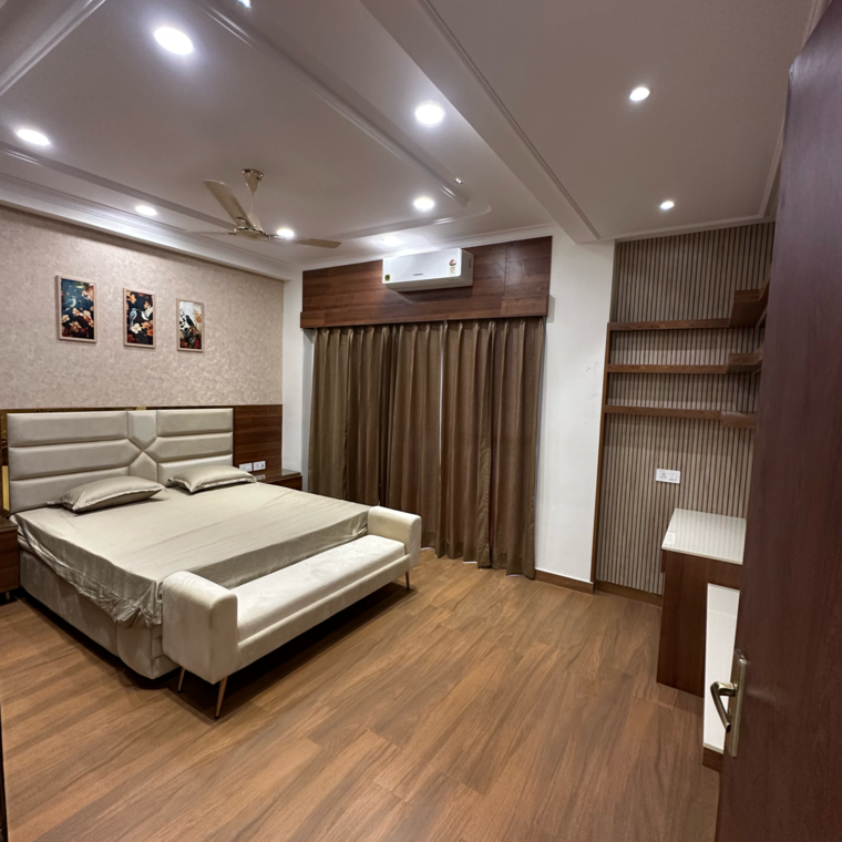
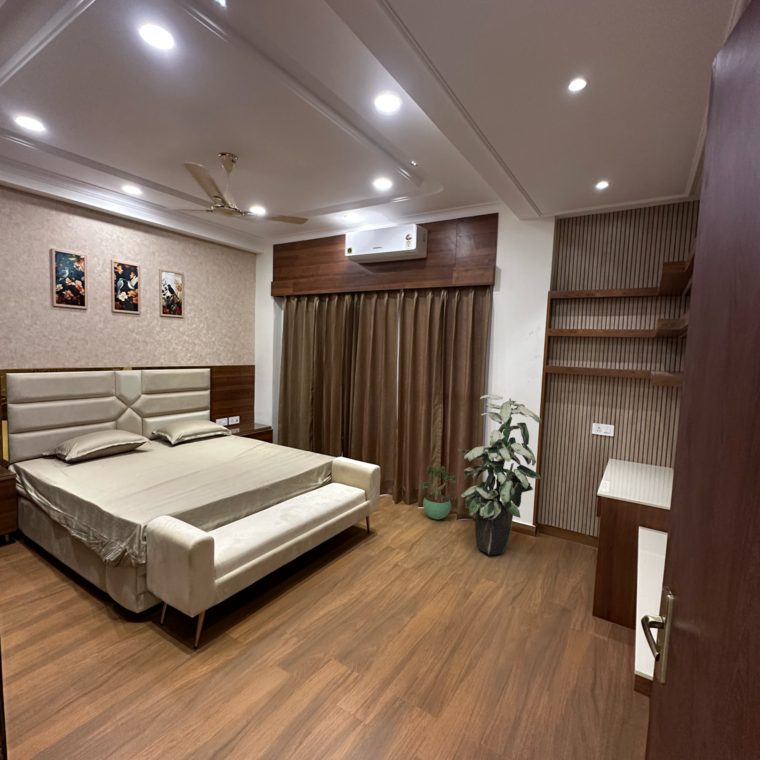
+ indoor plant [457,393,542,556]
+ potted plant [420,464,457,520]
